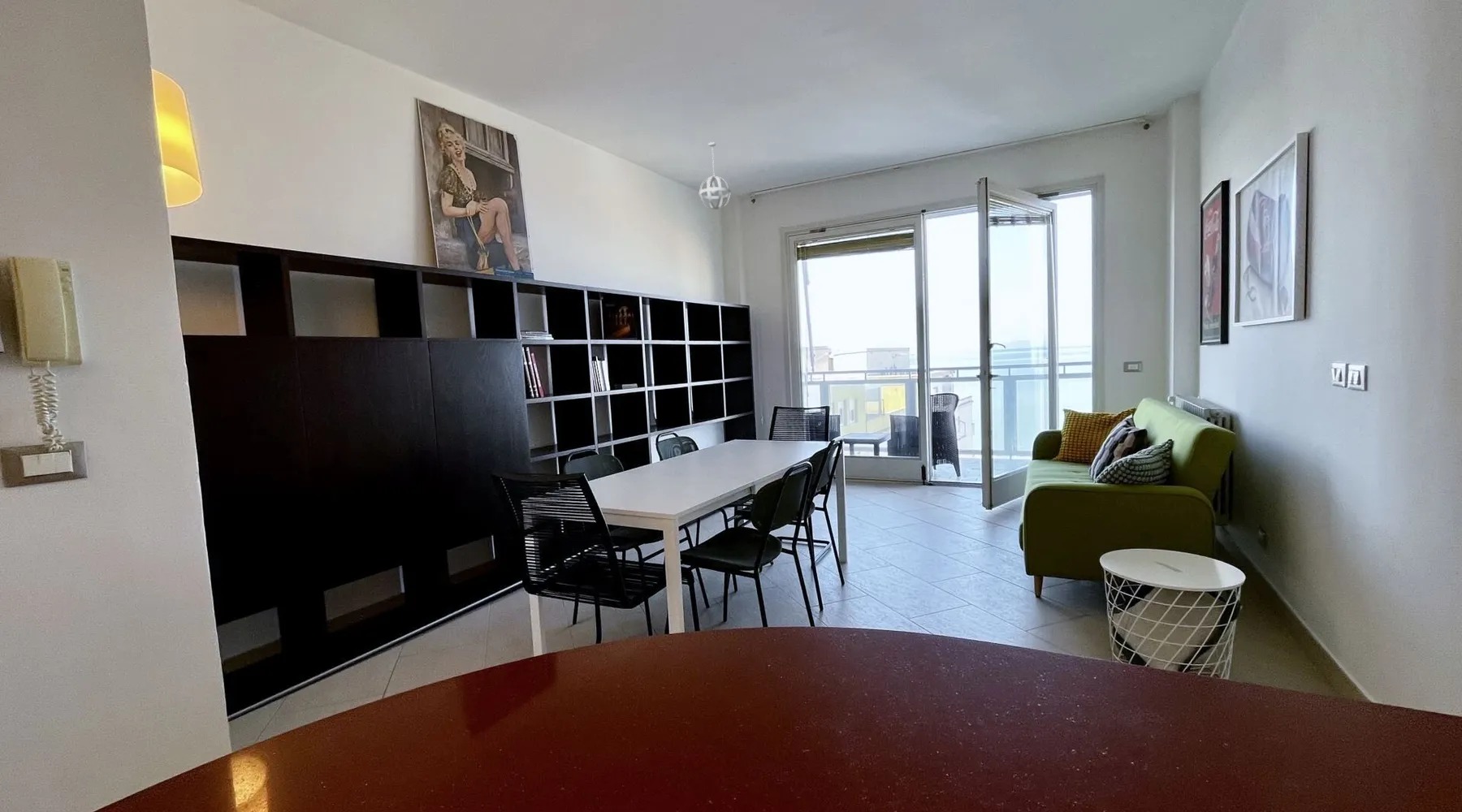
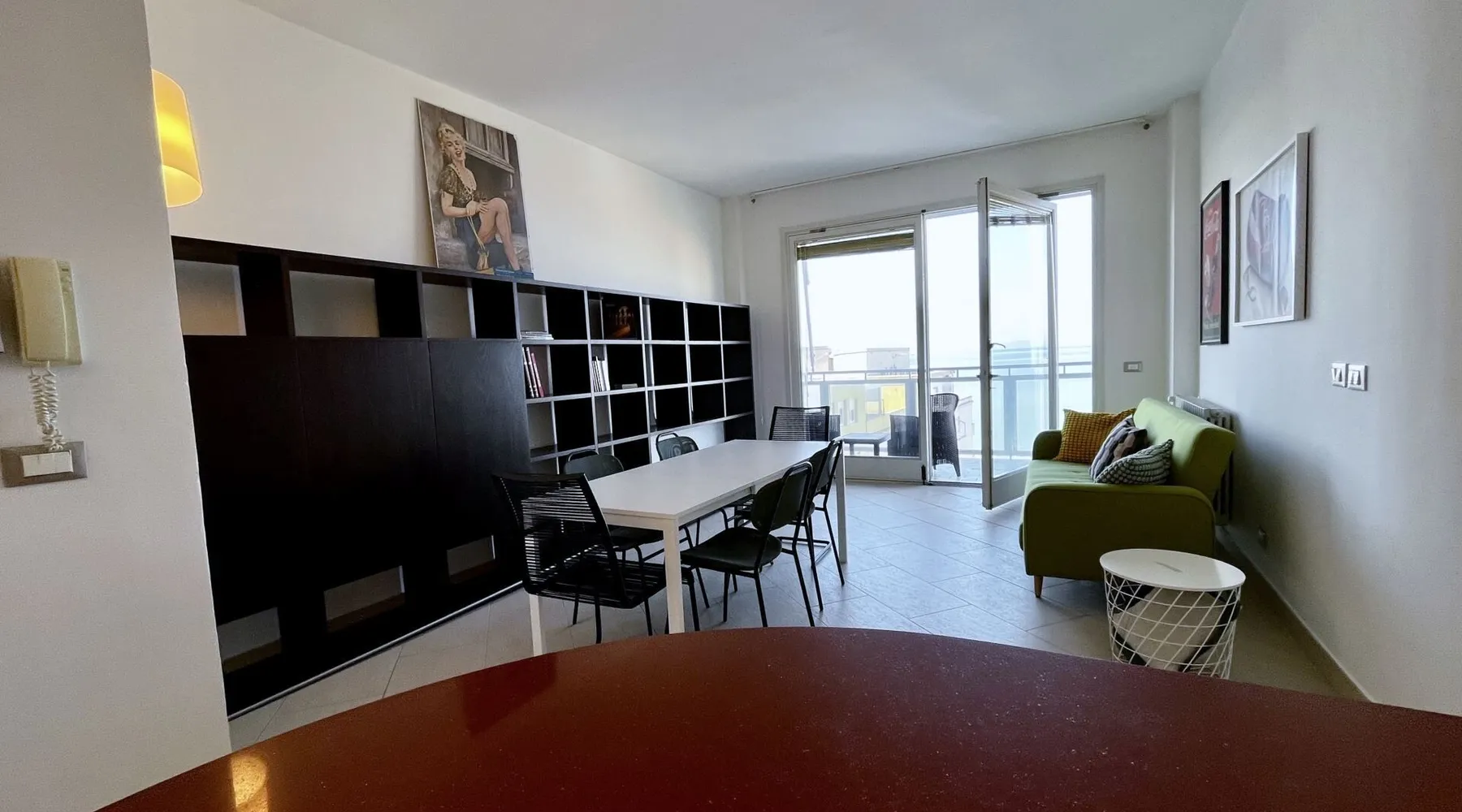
- pendant light [699,141,732,210]
